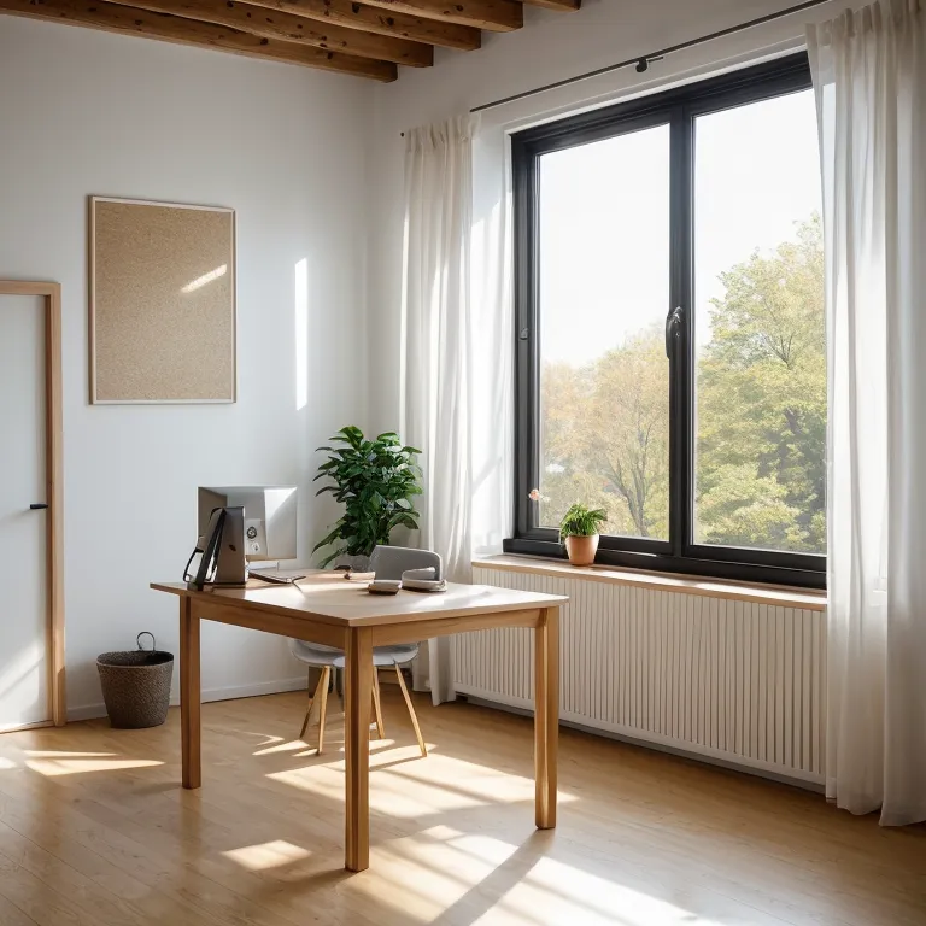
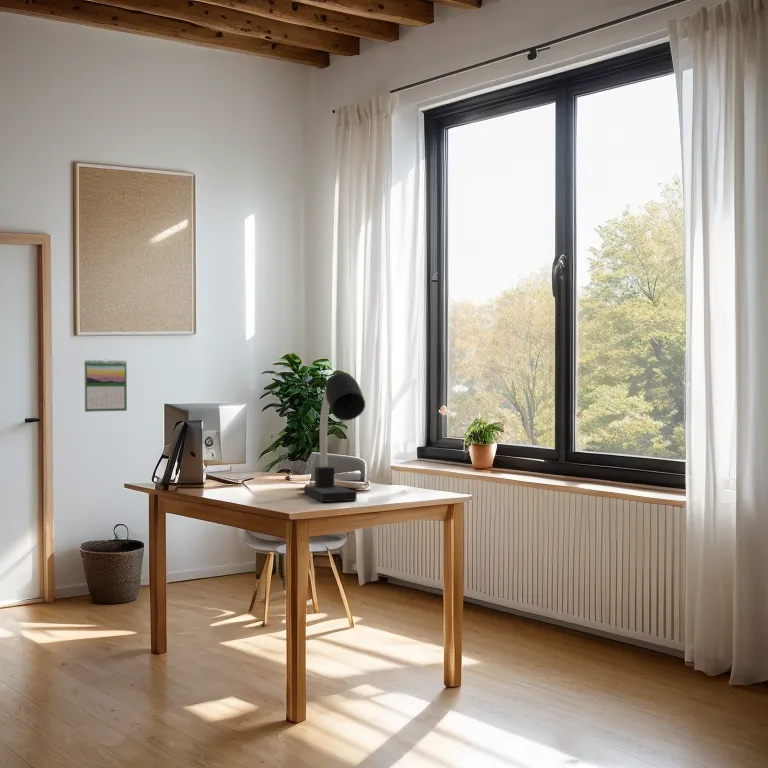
+ desk lamp [303,372,366,503]
+ calendar [83,358,128,413]
